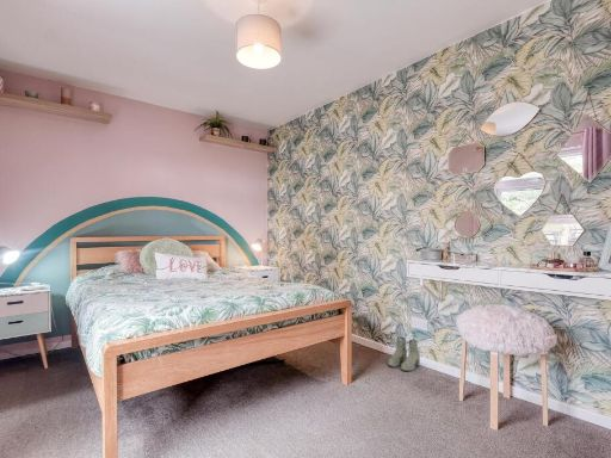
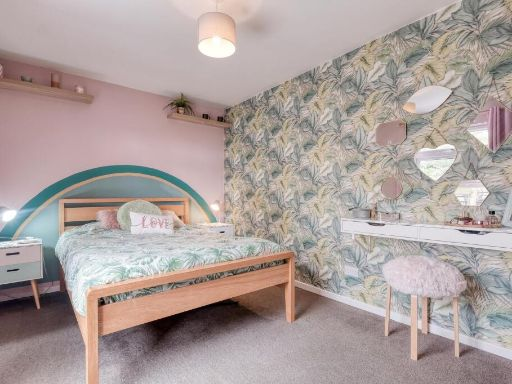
- boots [387,336,421,372]
